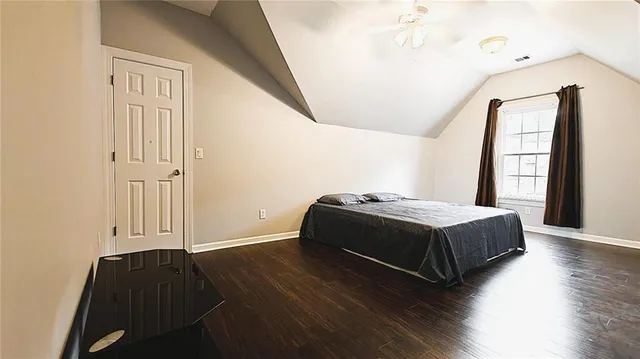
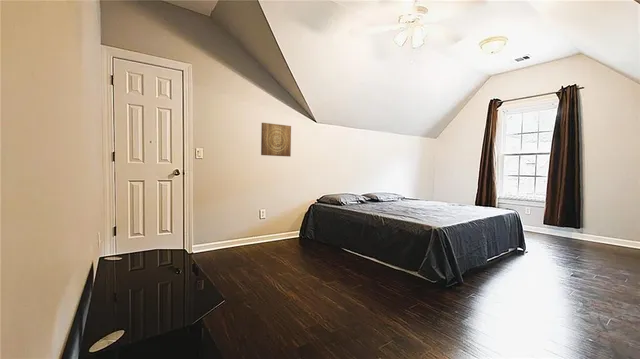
+ wall art [260,122,292,158]
